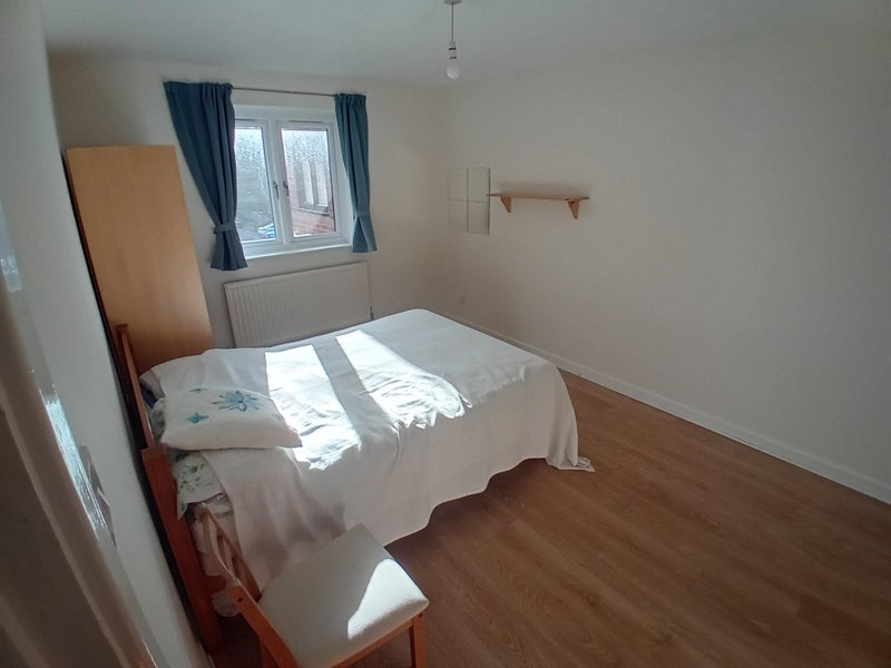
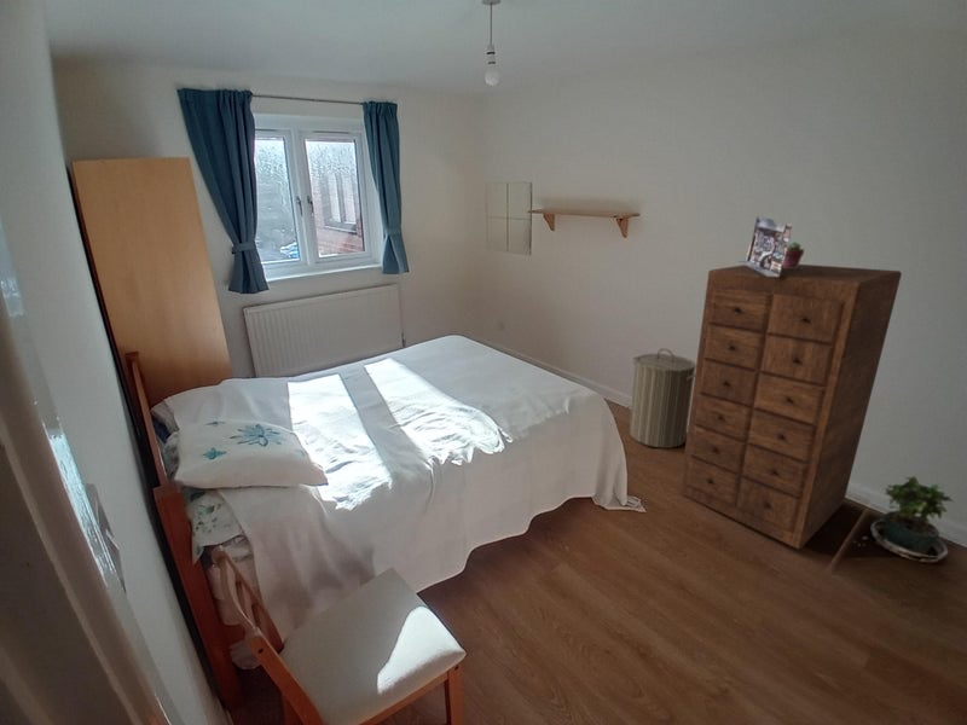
+ laundry hamper [629,347,696,450]
+ potted plant [853,475,955,564]
+ dresser [678,263,903,550]
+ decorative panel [735,215,793,277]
+ potted succulent [783,240,805,268]
